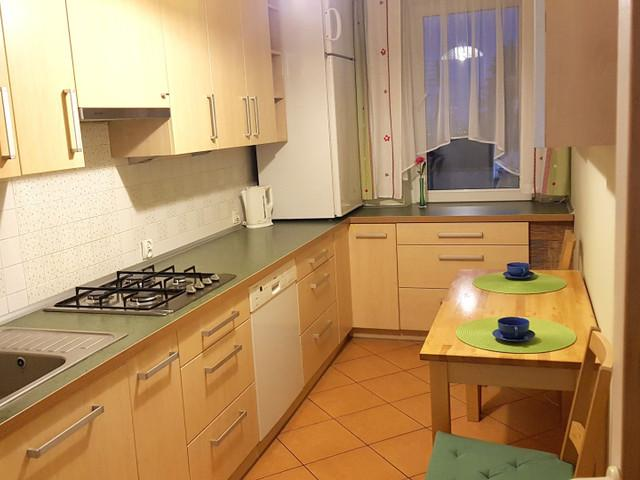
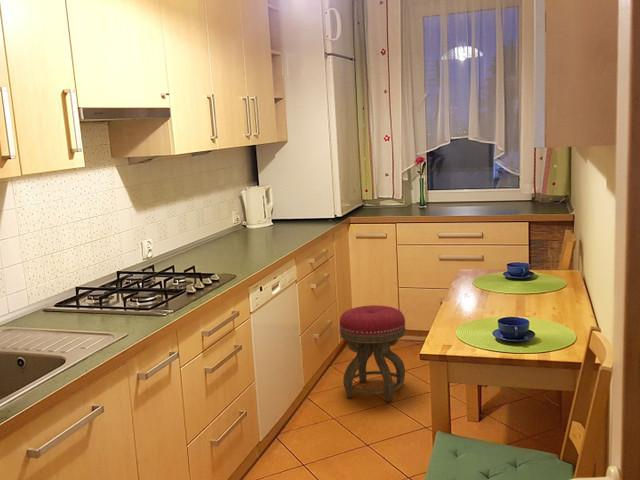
+ stool [339,304,407,402]
